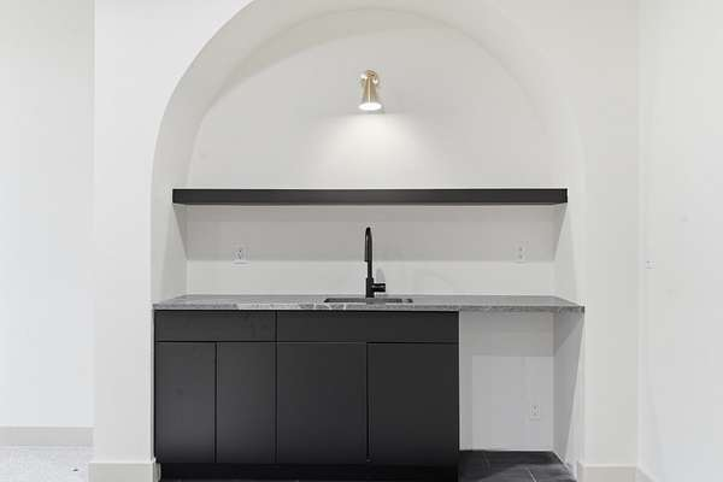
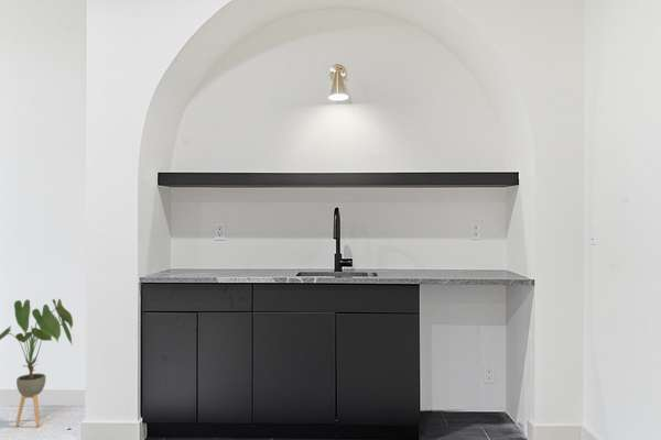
+ house plant [0,298,74,428]
